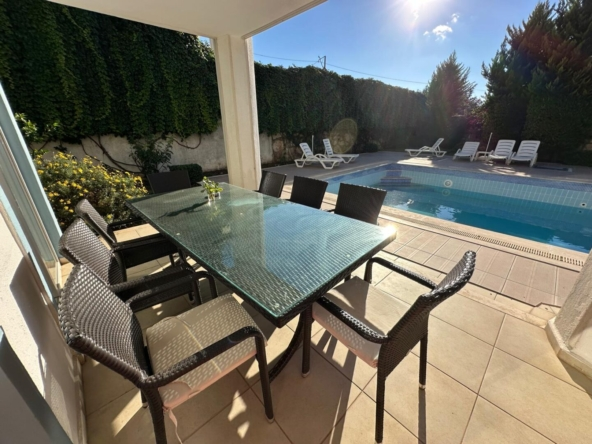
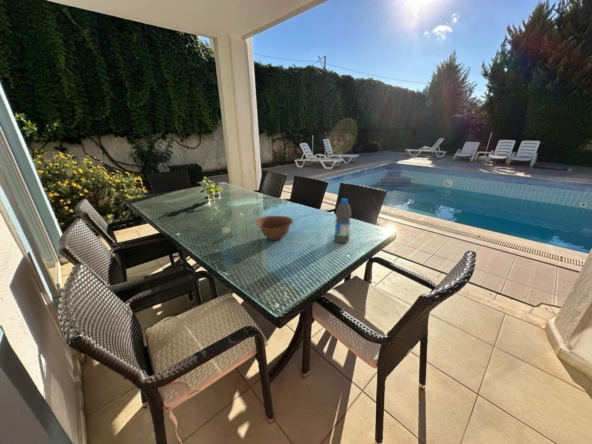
+ bowl [255,215,294,242]
+ water bottle [333,198,352,244]
